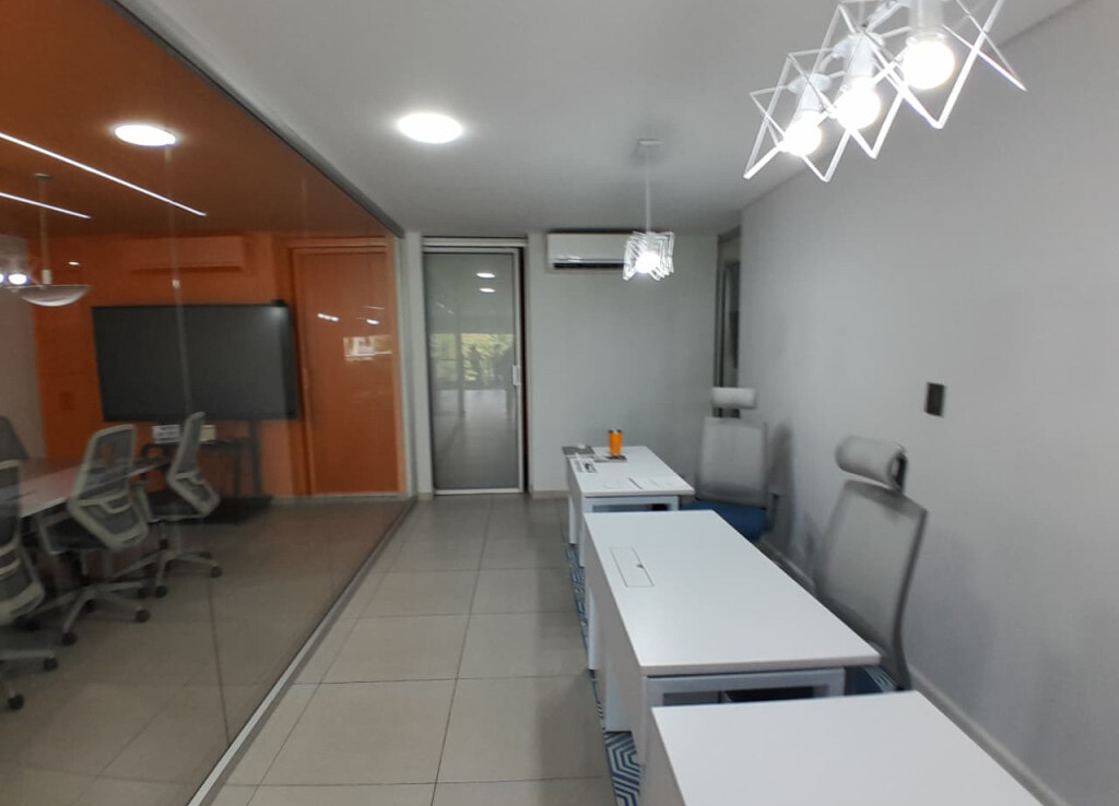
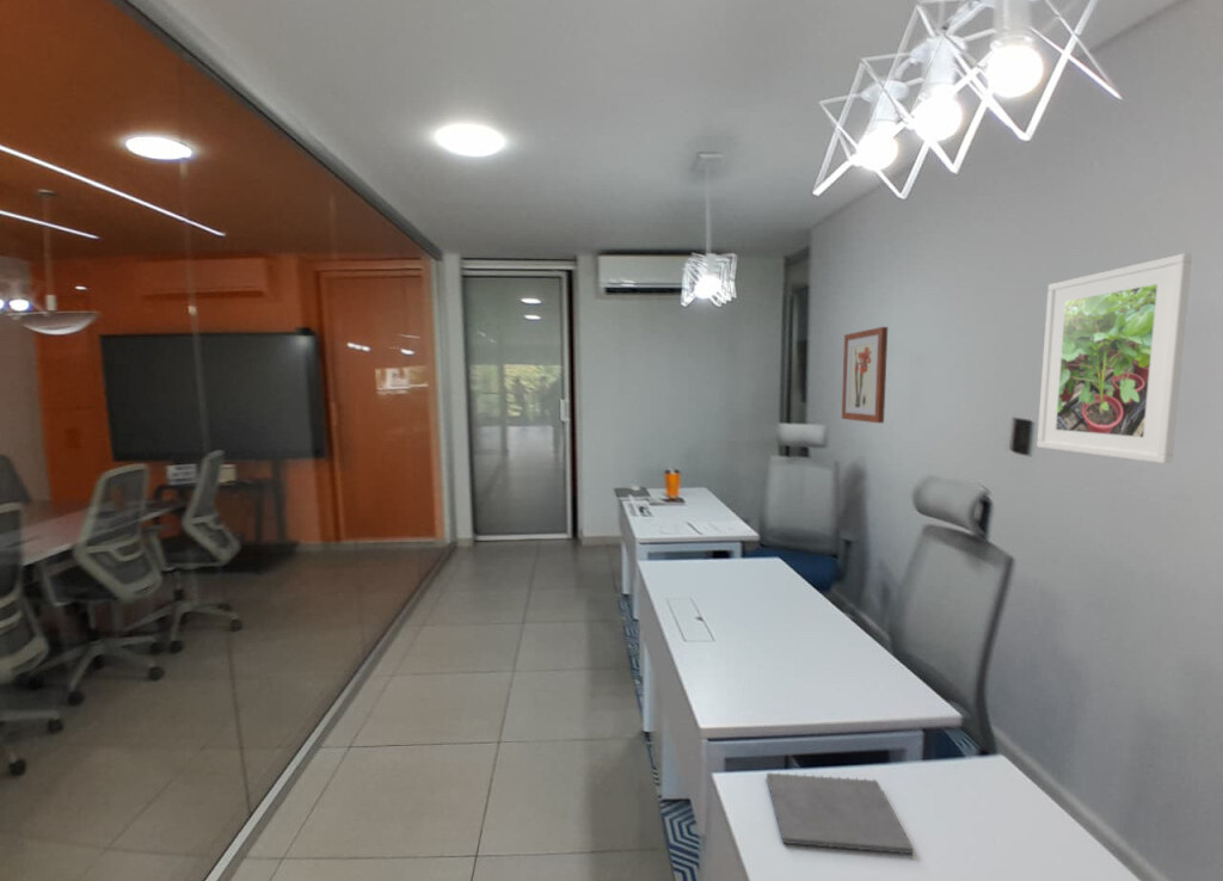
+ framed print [1035,252,1193,464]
+ notepad [766,771,915,857]
+ wall art [841,326,889,424]
